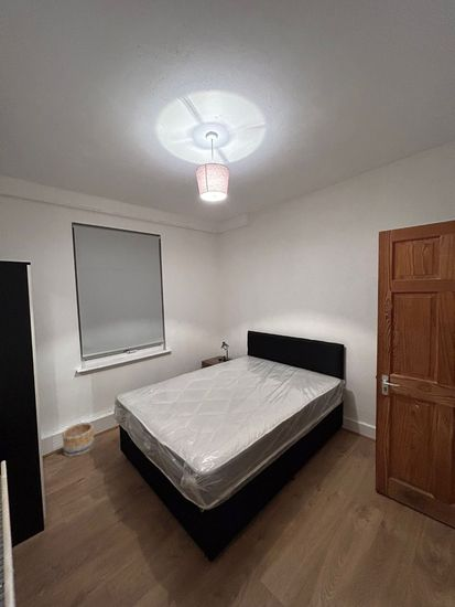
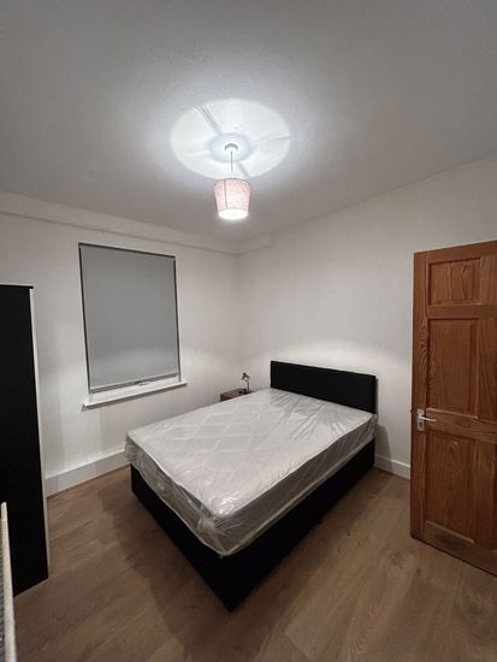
- basket [62,422,96,458]
